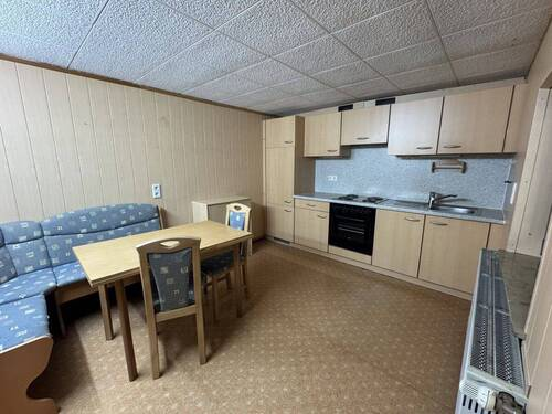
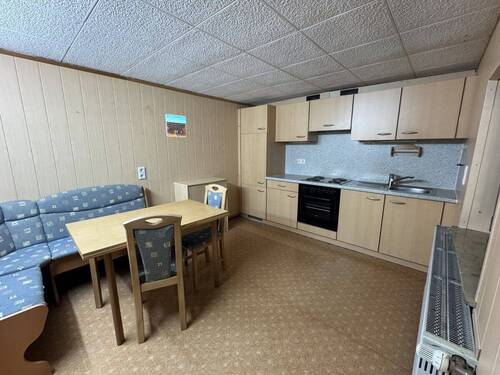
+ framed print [164,113,187,138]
